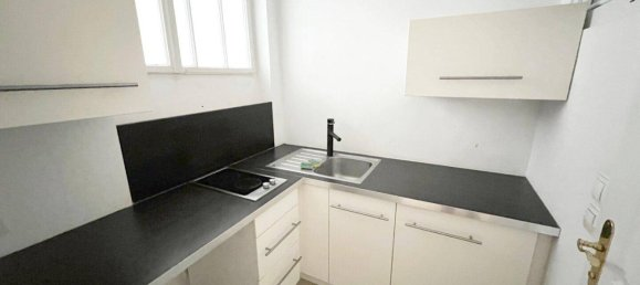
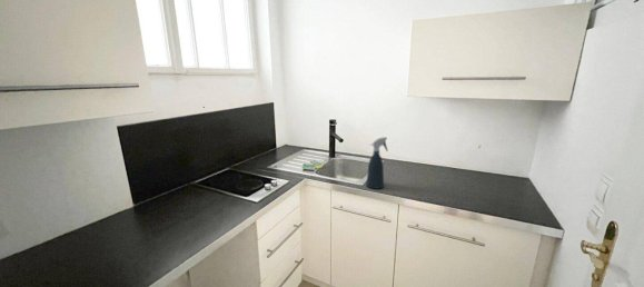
+ spray bottle [365,136,389,190]
